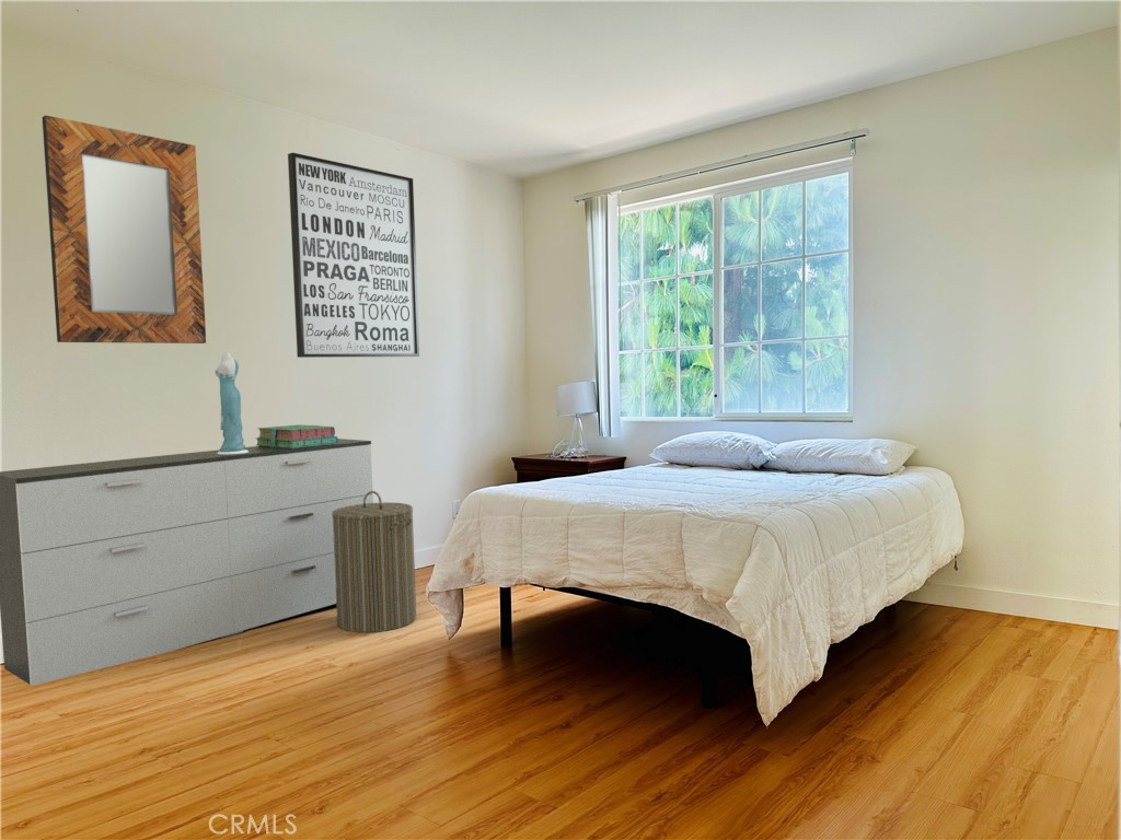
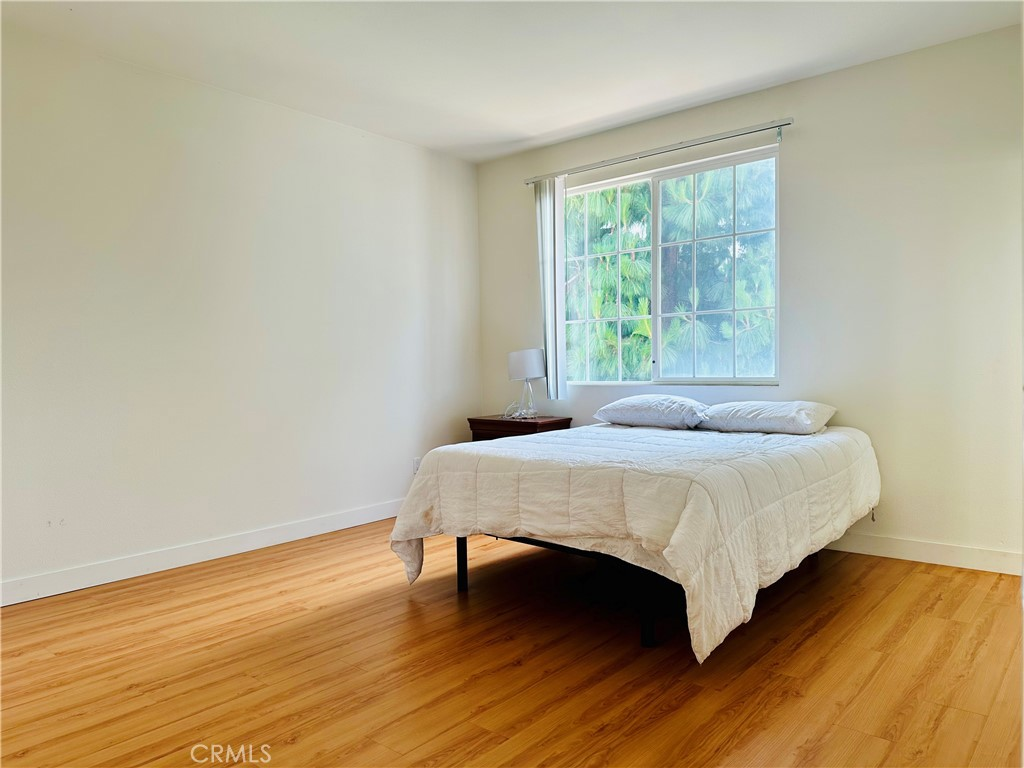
- wall art [287,152,420,359]
- stack of books [254,423,338,448]
- home mirror [42,114,207,345]
- dresser [0,438,374,687]
- laundry hamper [332,490,417,633]
- dress [215,351,249,455]
